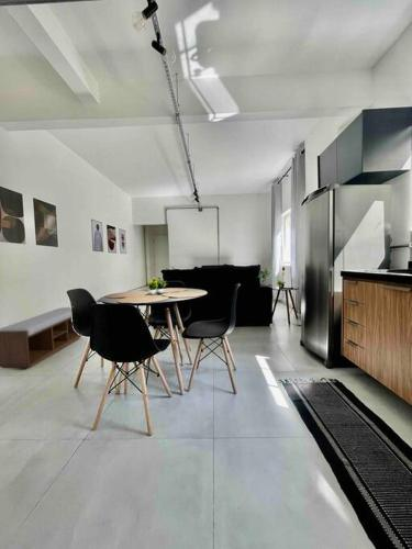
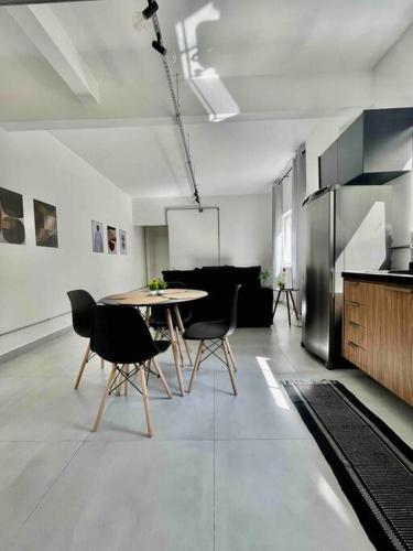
- bench [0,306,82,369]
